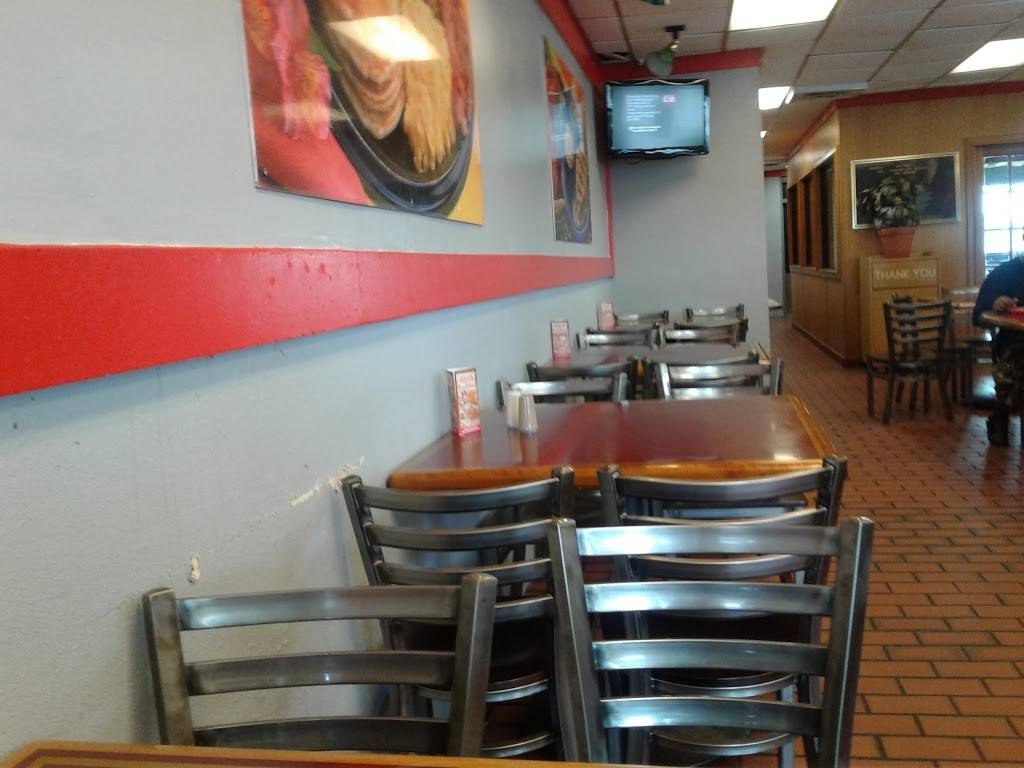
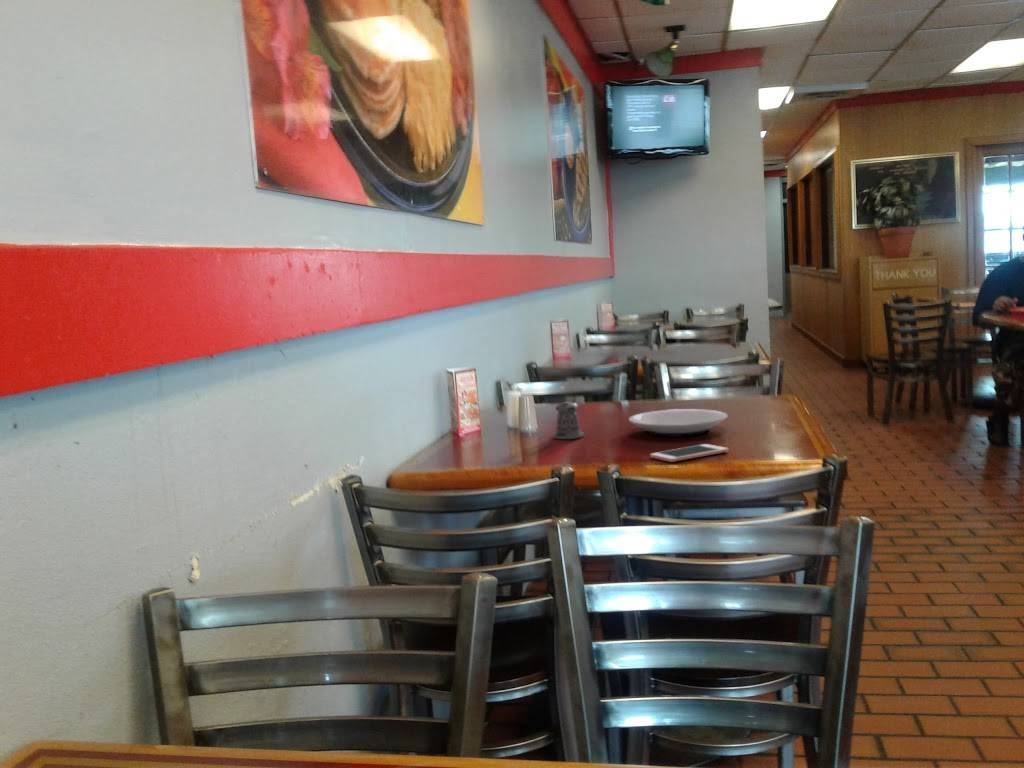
+ plate [628,408,729,438]
+ pepper shaker [552,401,585,440]
+ cell phone [649,443,730,463]
